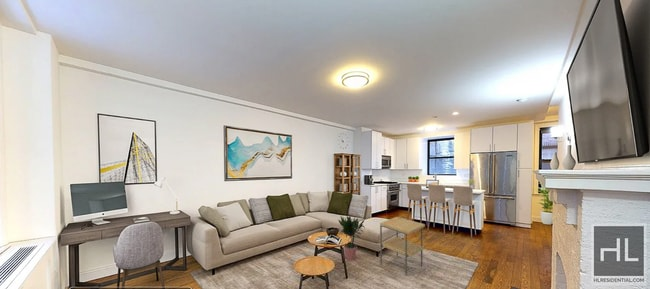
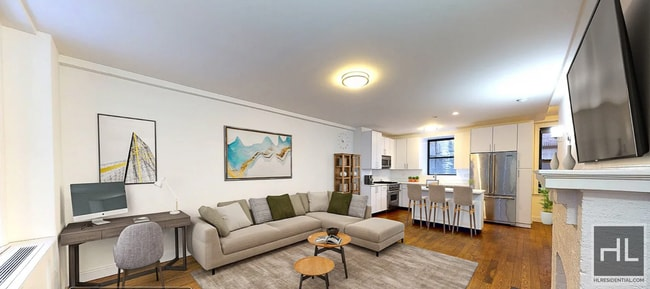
- potted plant [338,214,366,261]
- side table [379,216,426,276]
